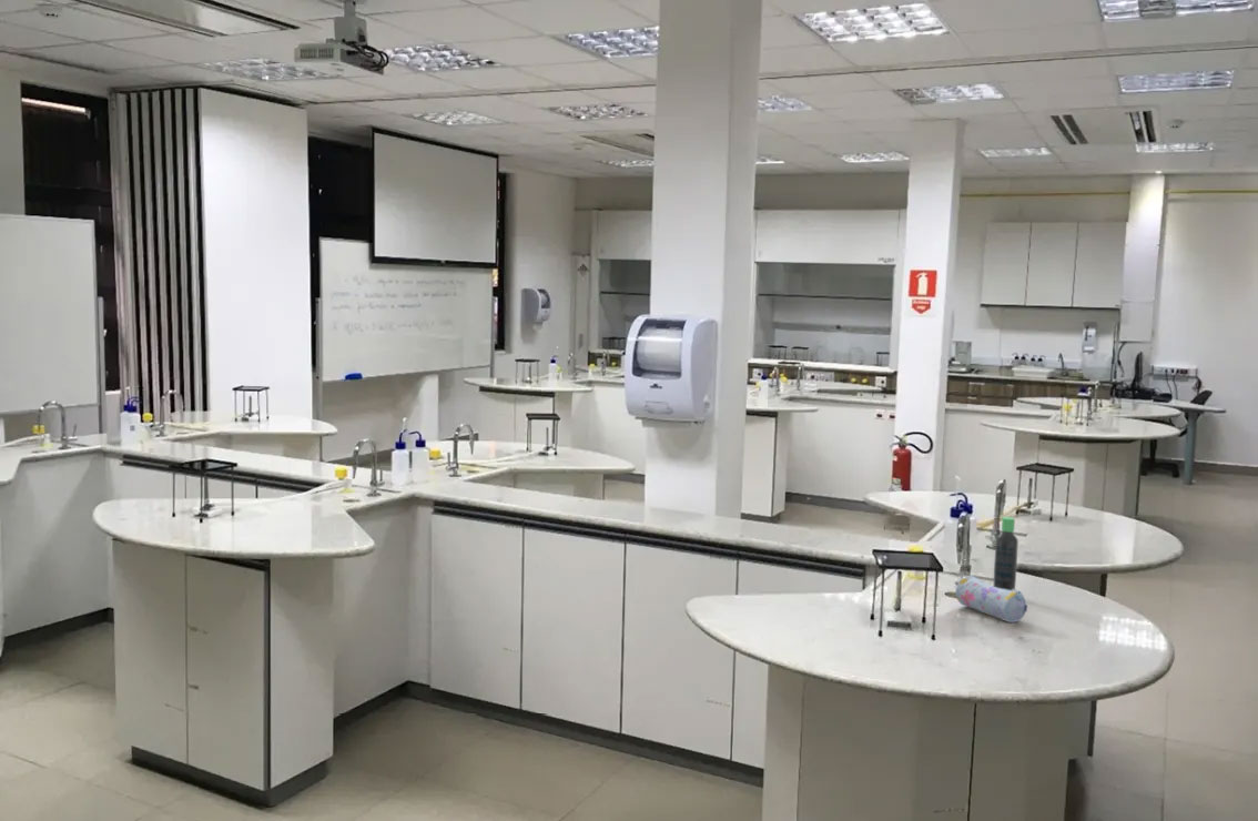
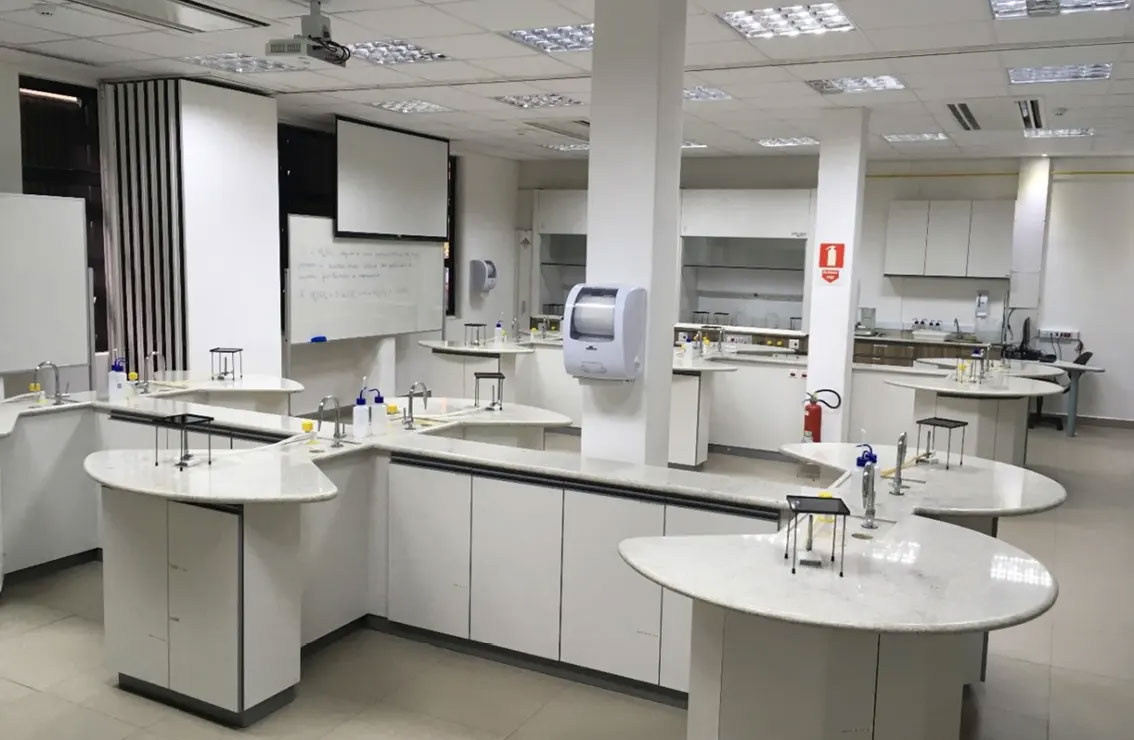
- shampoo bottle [993,516,1019,590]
- pencil case [954,575,1028,624]
